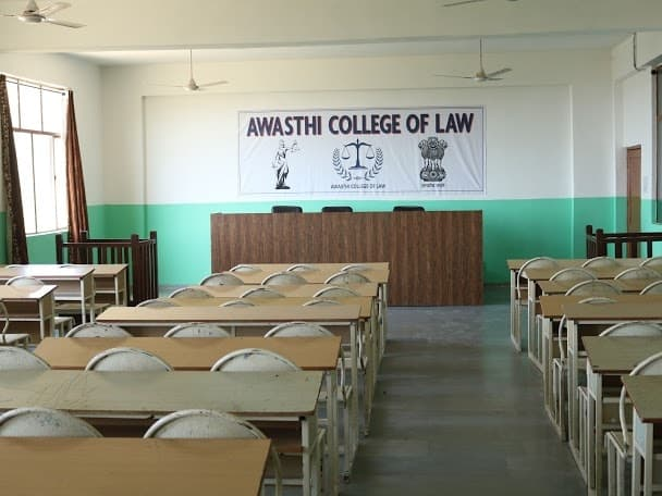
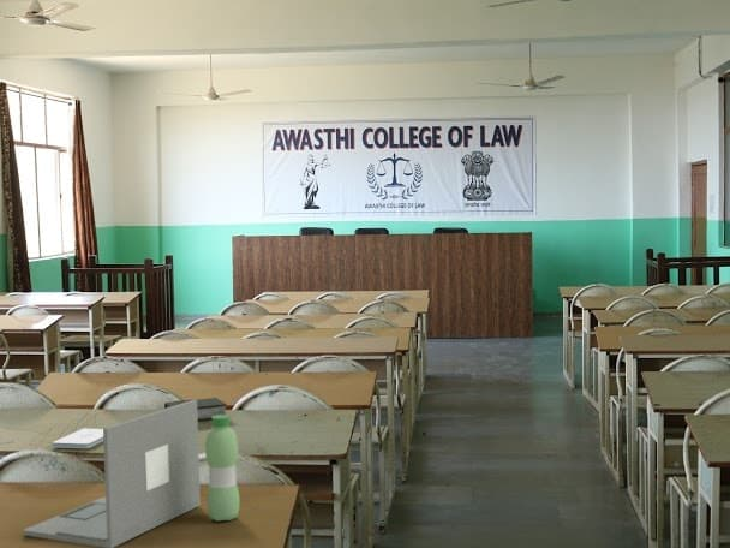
+ laptop [22,399,202,548]
+ water bottle [204,413,241,523]
+ notepad [52,428,103,449]
+ book [163,397,228,422]
